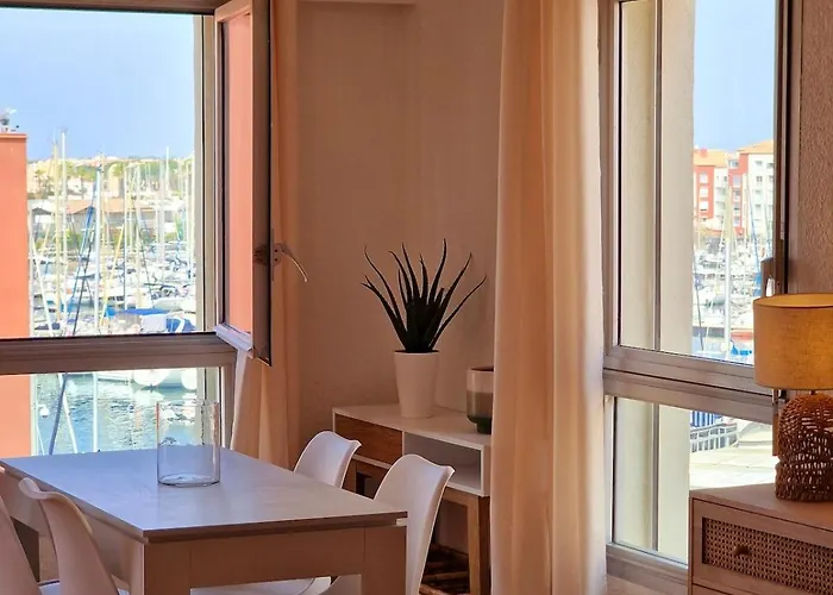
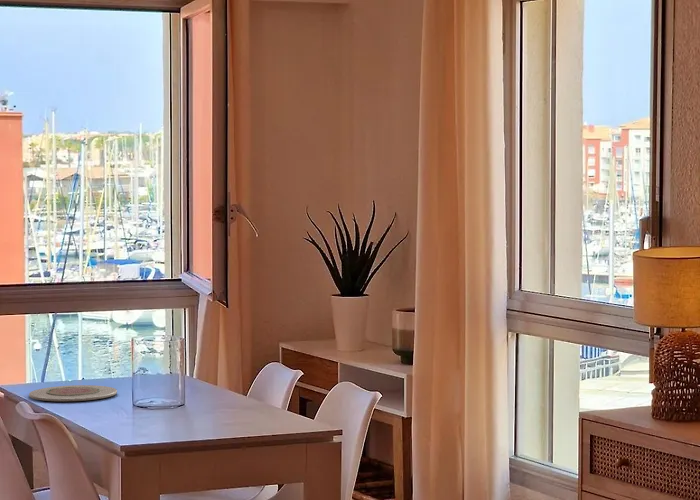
+ plate [28,384,118,403]
